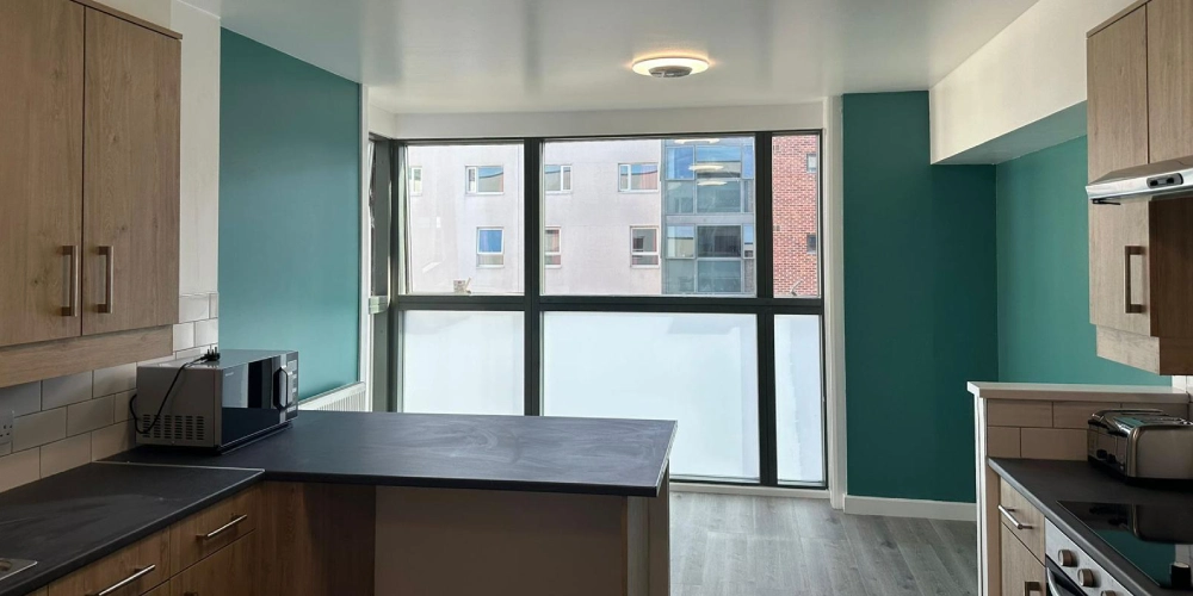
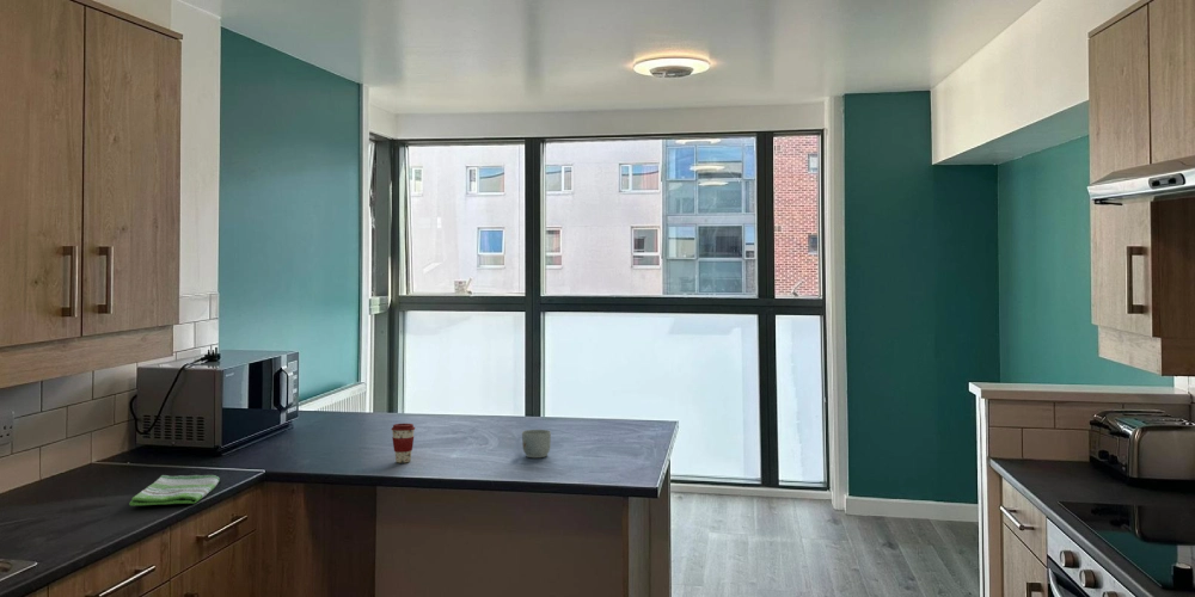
+ dish towel [128,474,221,507]
+ coffee cup [390,423,416,464]
+ mug [521,429,552,458]
